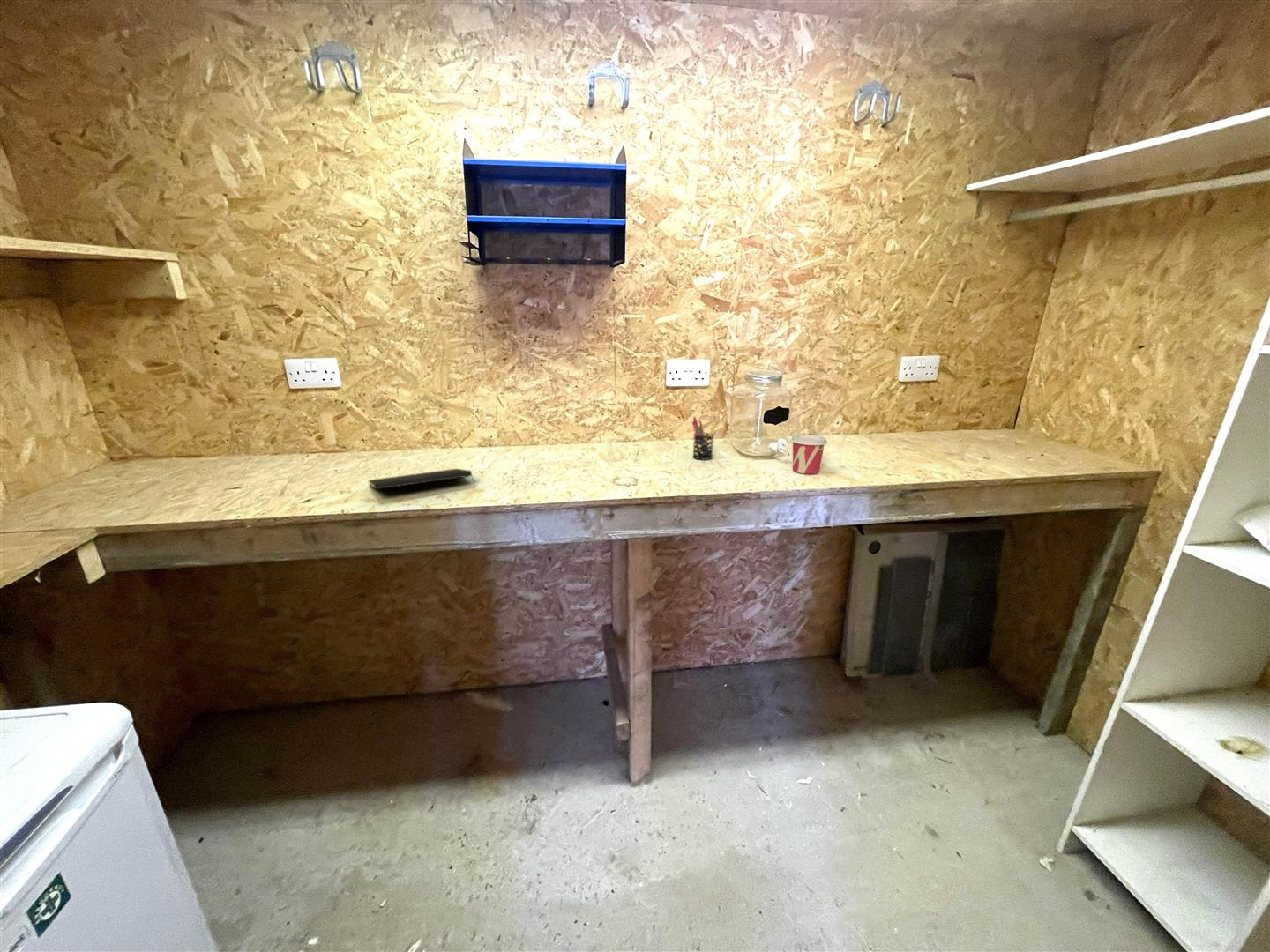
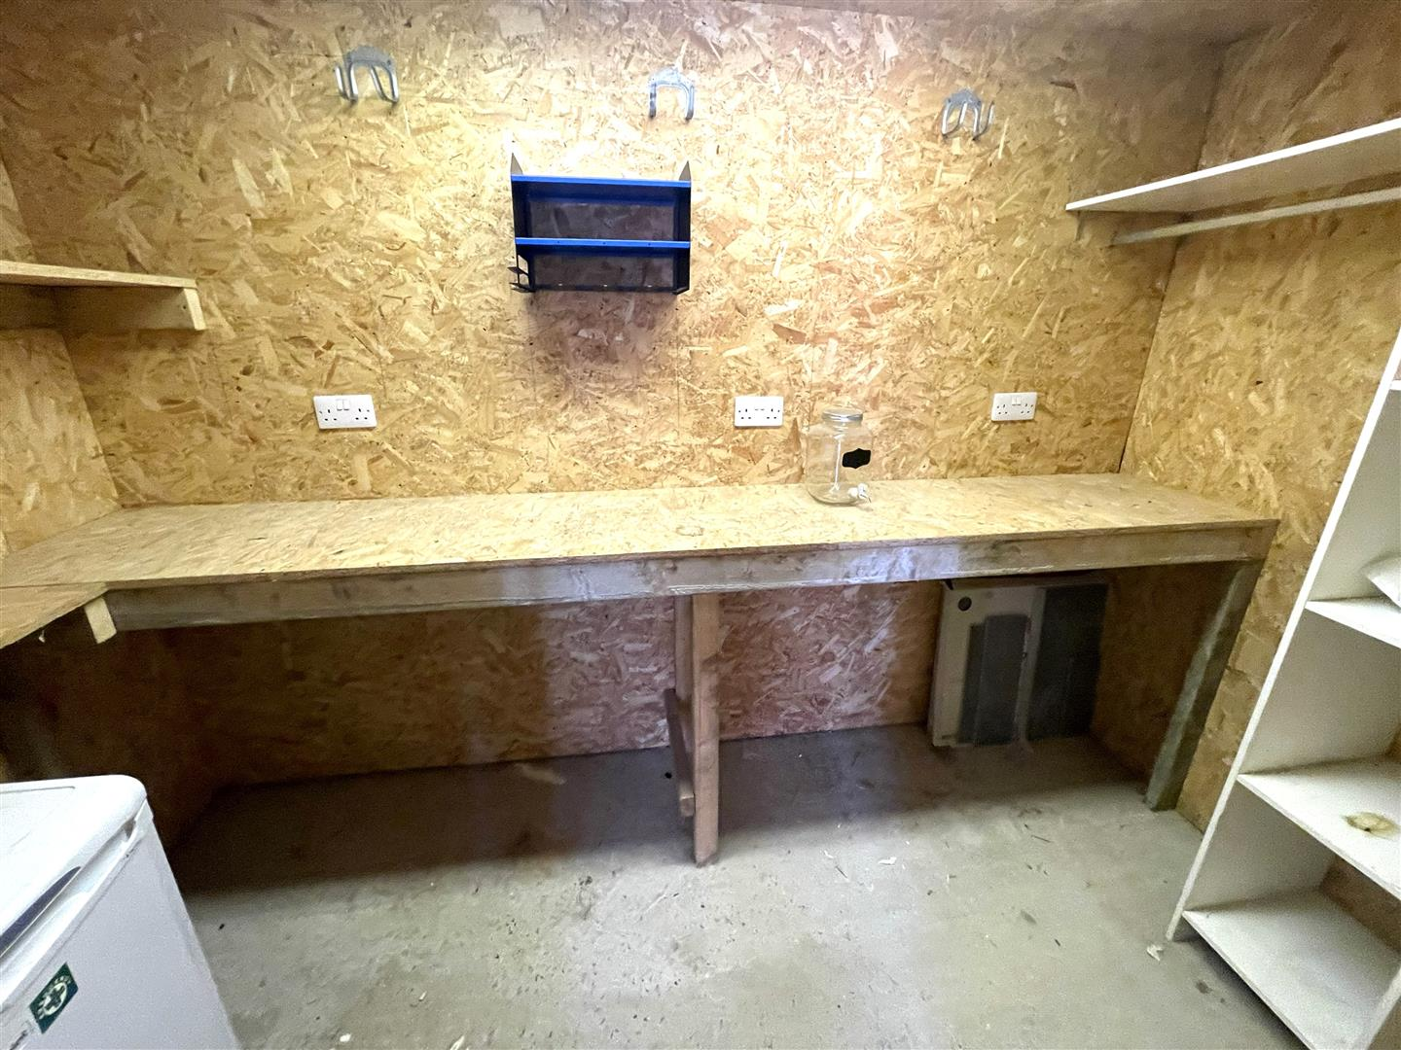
- cup [789,434,828,475]
- pen holder [691,416,718,461]
- notepad [367,468,476,490]
